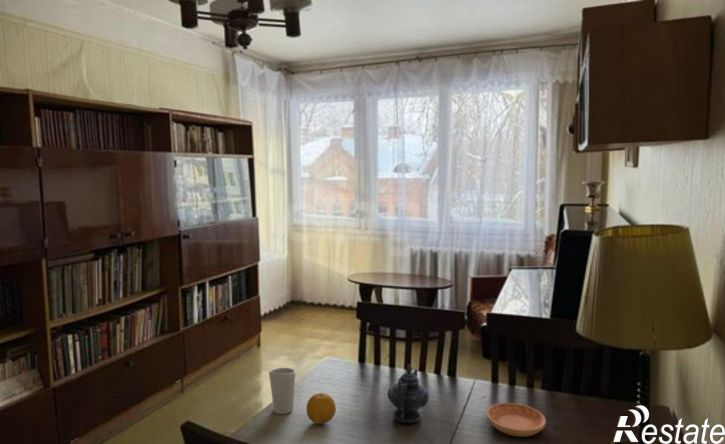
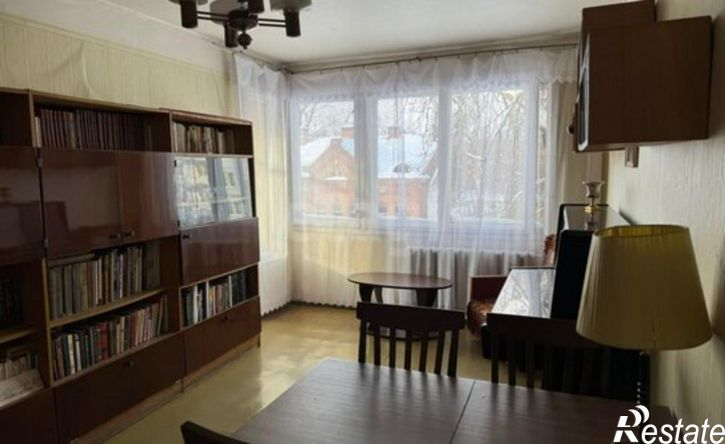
- saucer [486,402,547,438]
- fruit [305,392,337,425]
- teapot [387,363,429,424]
- cup [268,367,296,415]
